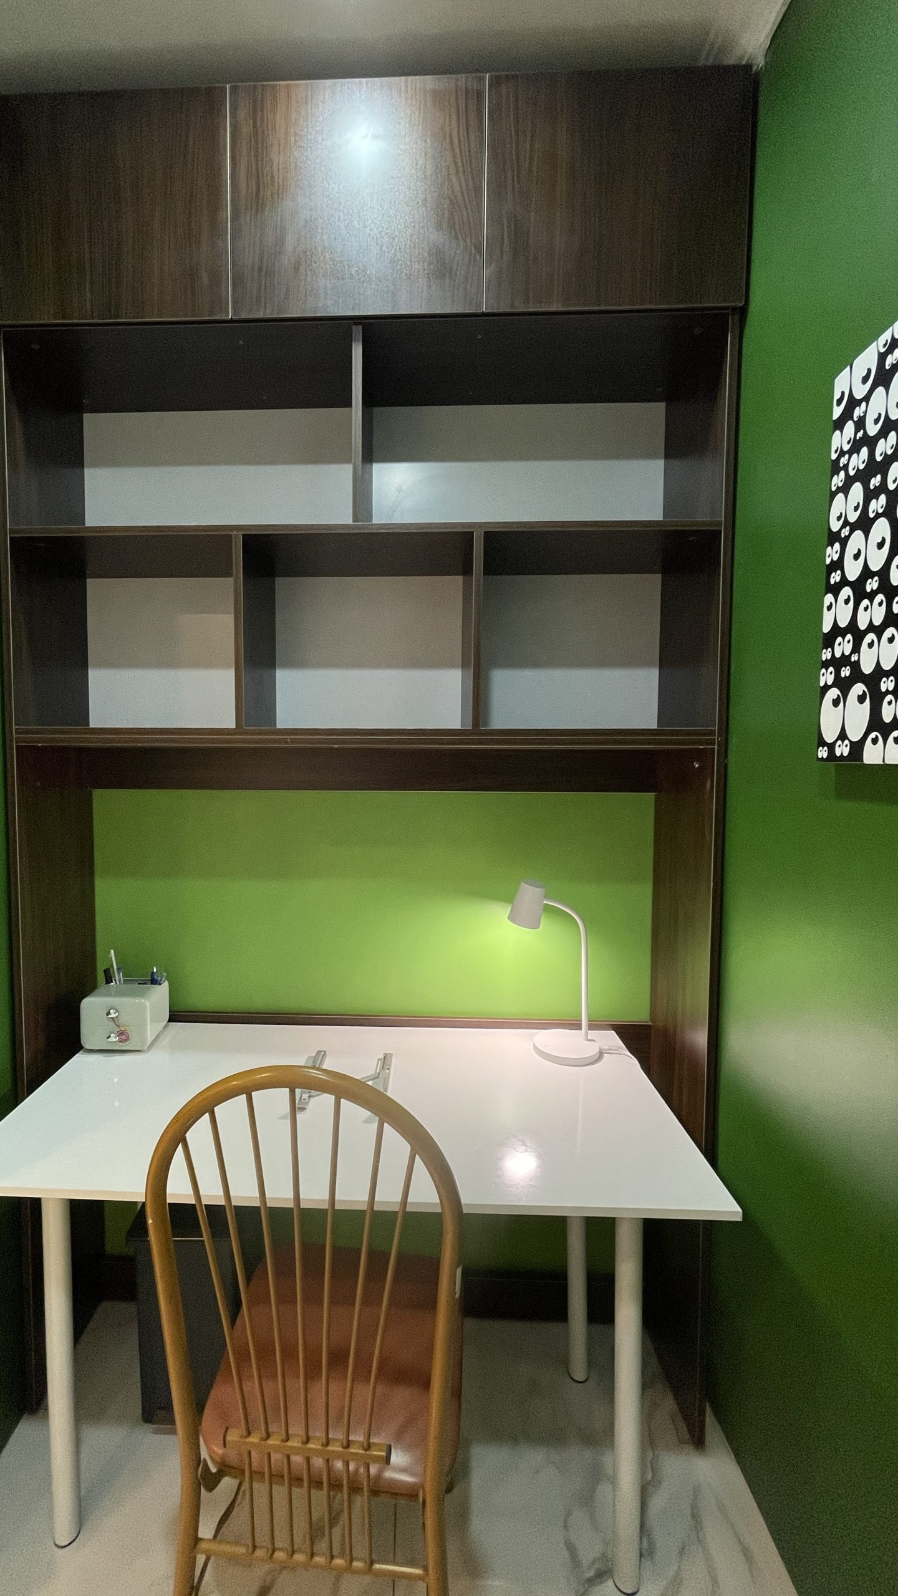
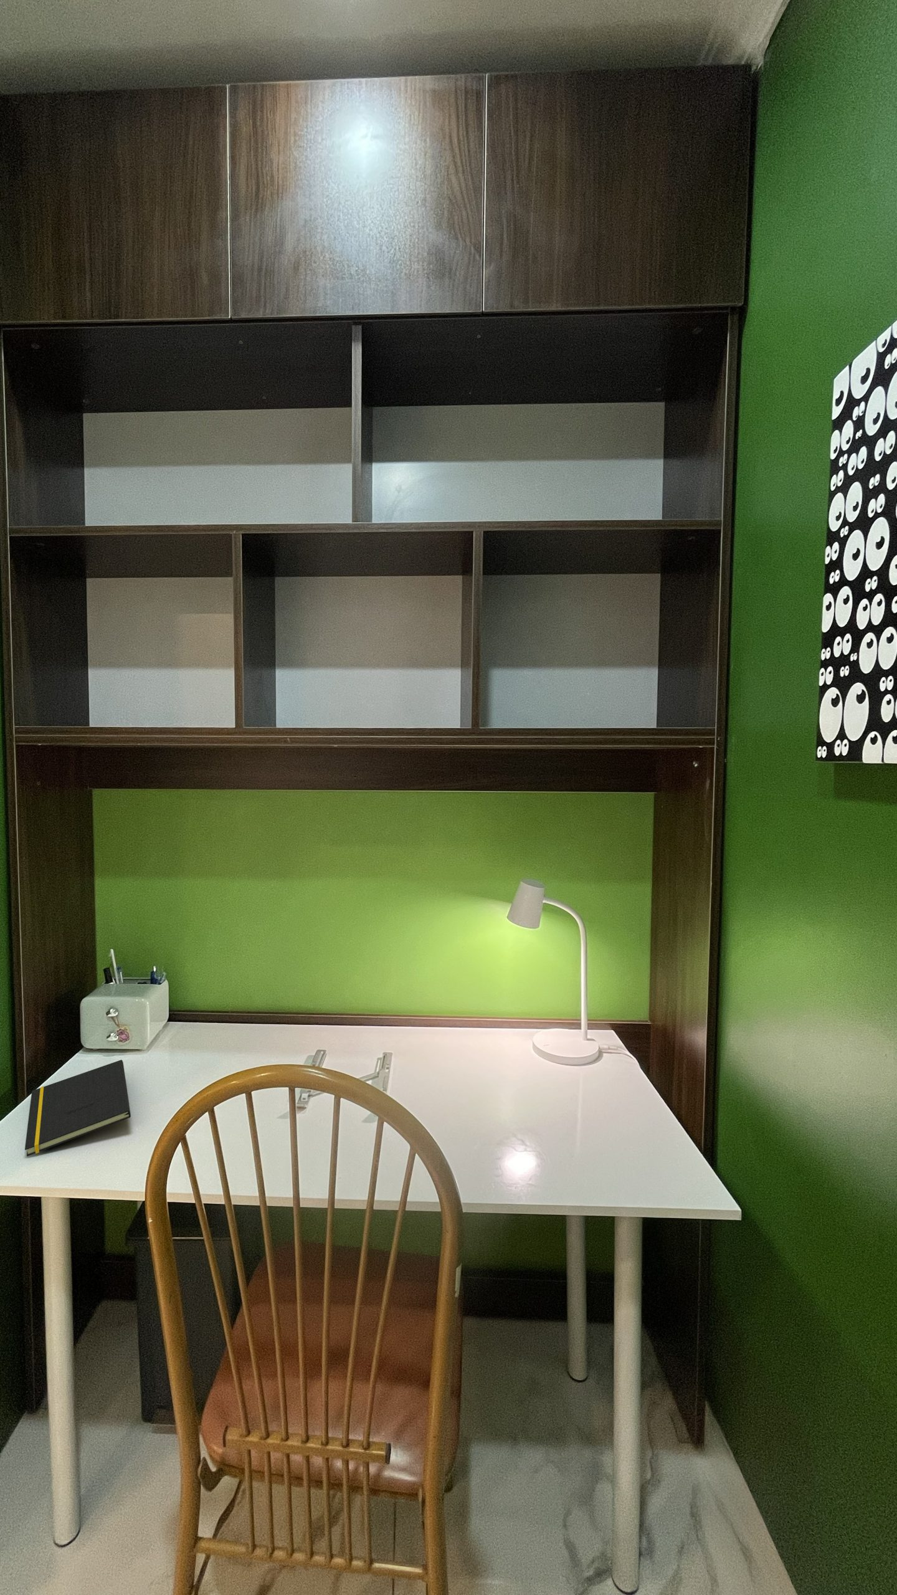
+ notepad [24,1059,131,1157]
